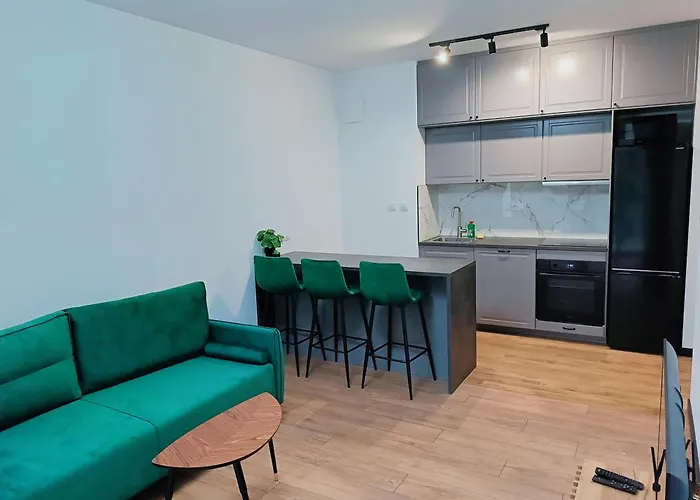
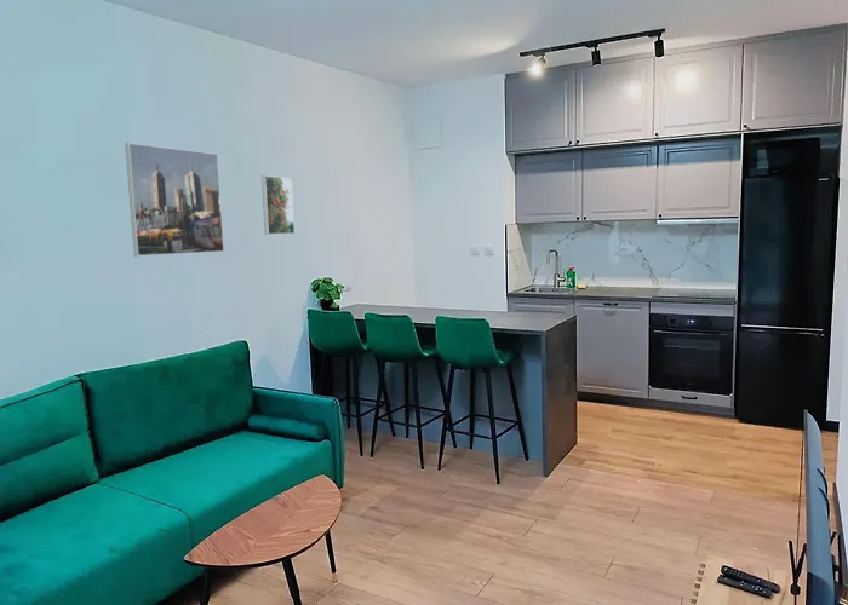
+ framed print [124,142,225,258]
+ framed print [260,174,296,236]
